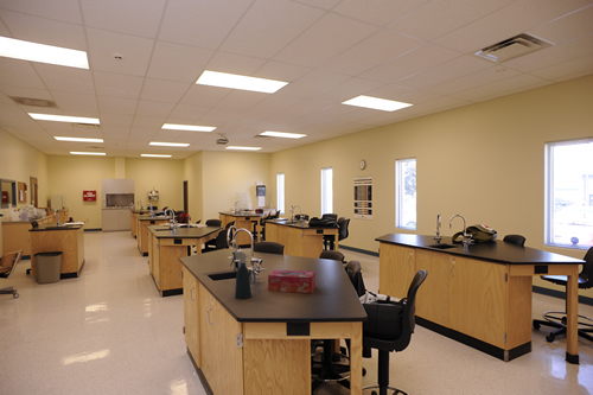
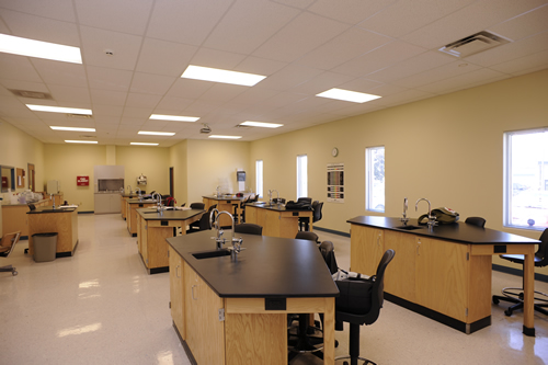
- spray bottle [229,250,253,300]
- tissue box [267,269,317,294]
